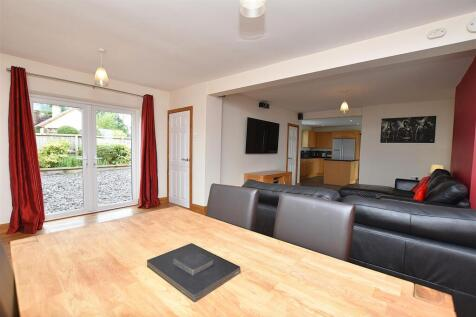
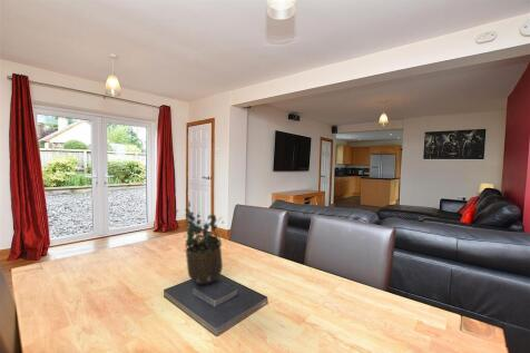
+ potted plant [175,199,227,286]
